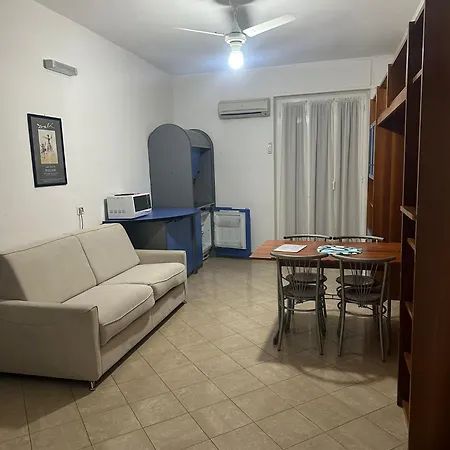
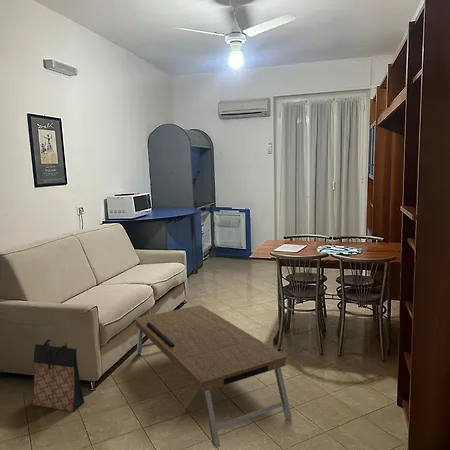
+ bag [32,339,85,413]
+ coffee table [133,304,293,449]
